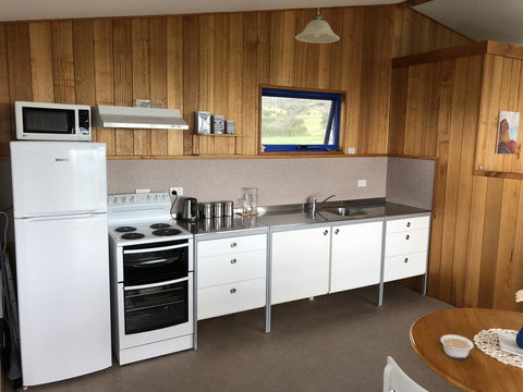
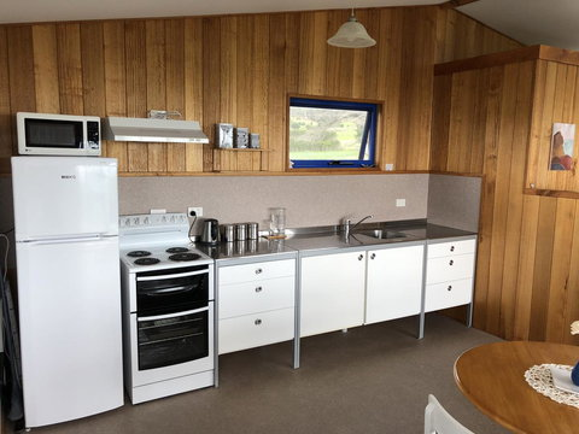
- legume [439,333,475,359]
